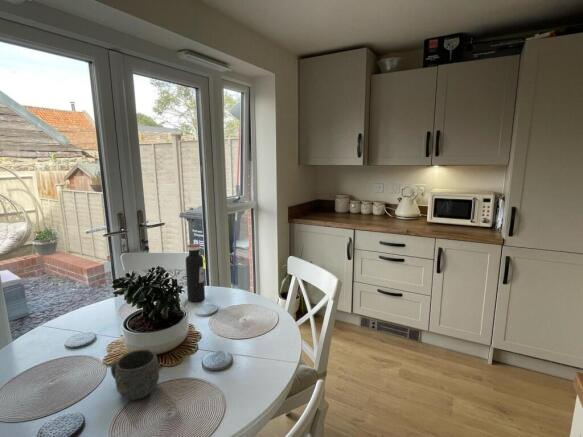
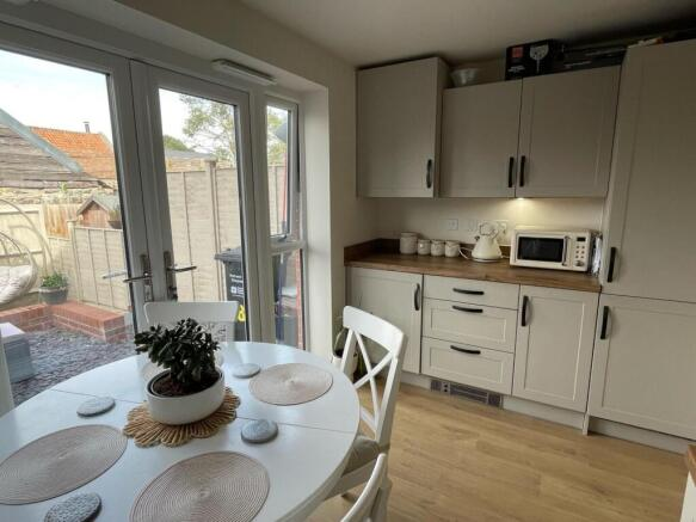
- water bottle [185,243,206,303]
- mug [110,348,160,401]
